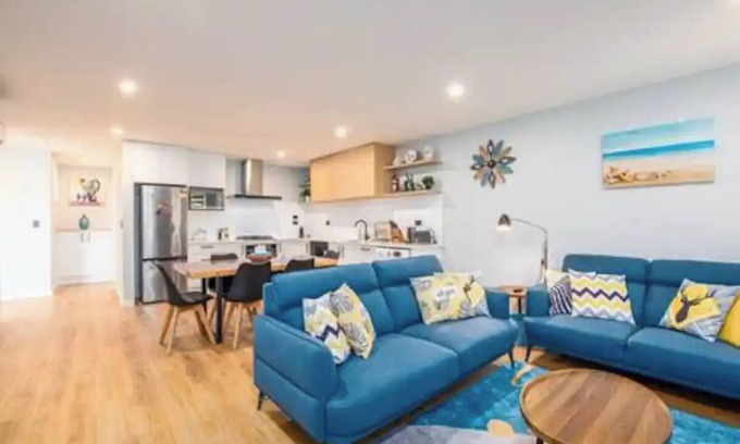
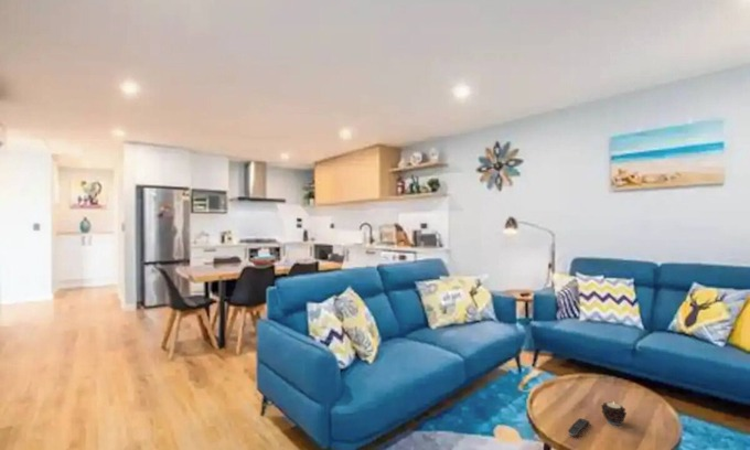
+ candle [600,401,628,426]
+ remote control [567,417,590,437]
